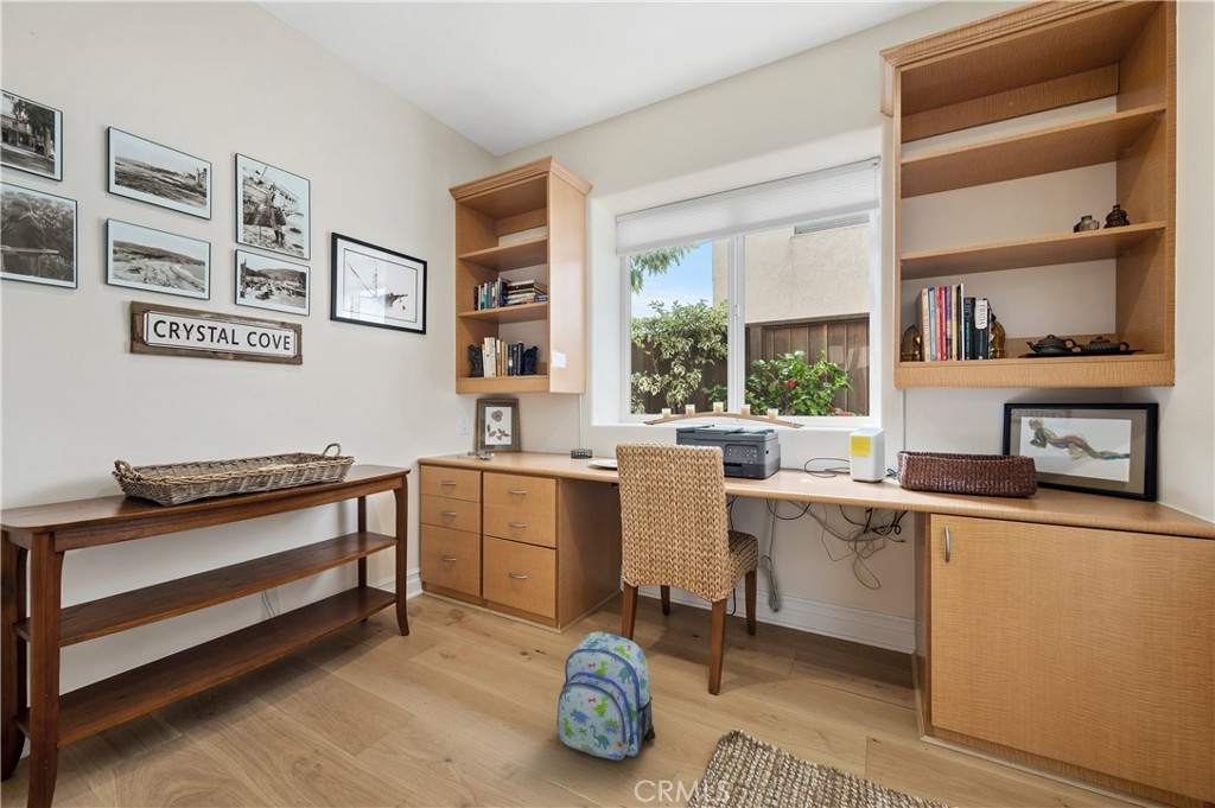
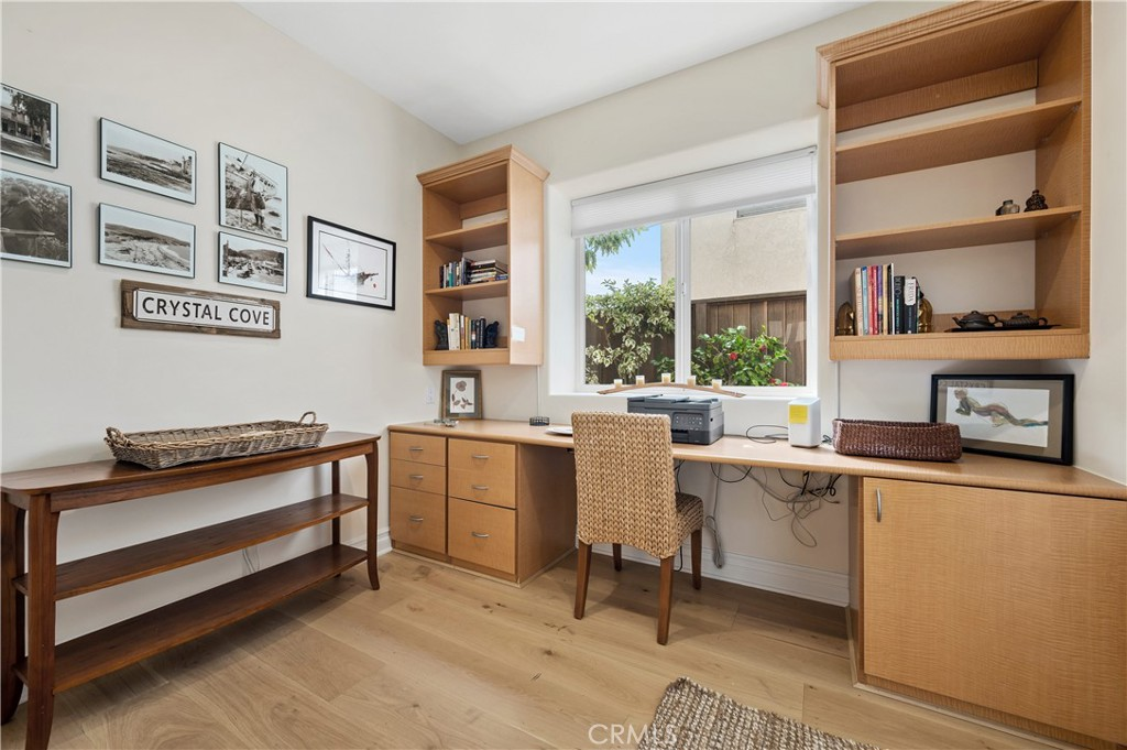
- backpack [555,630,656,761]
